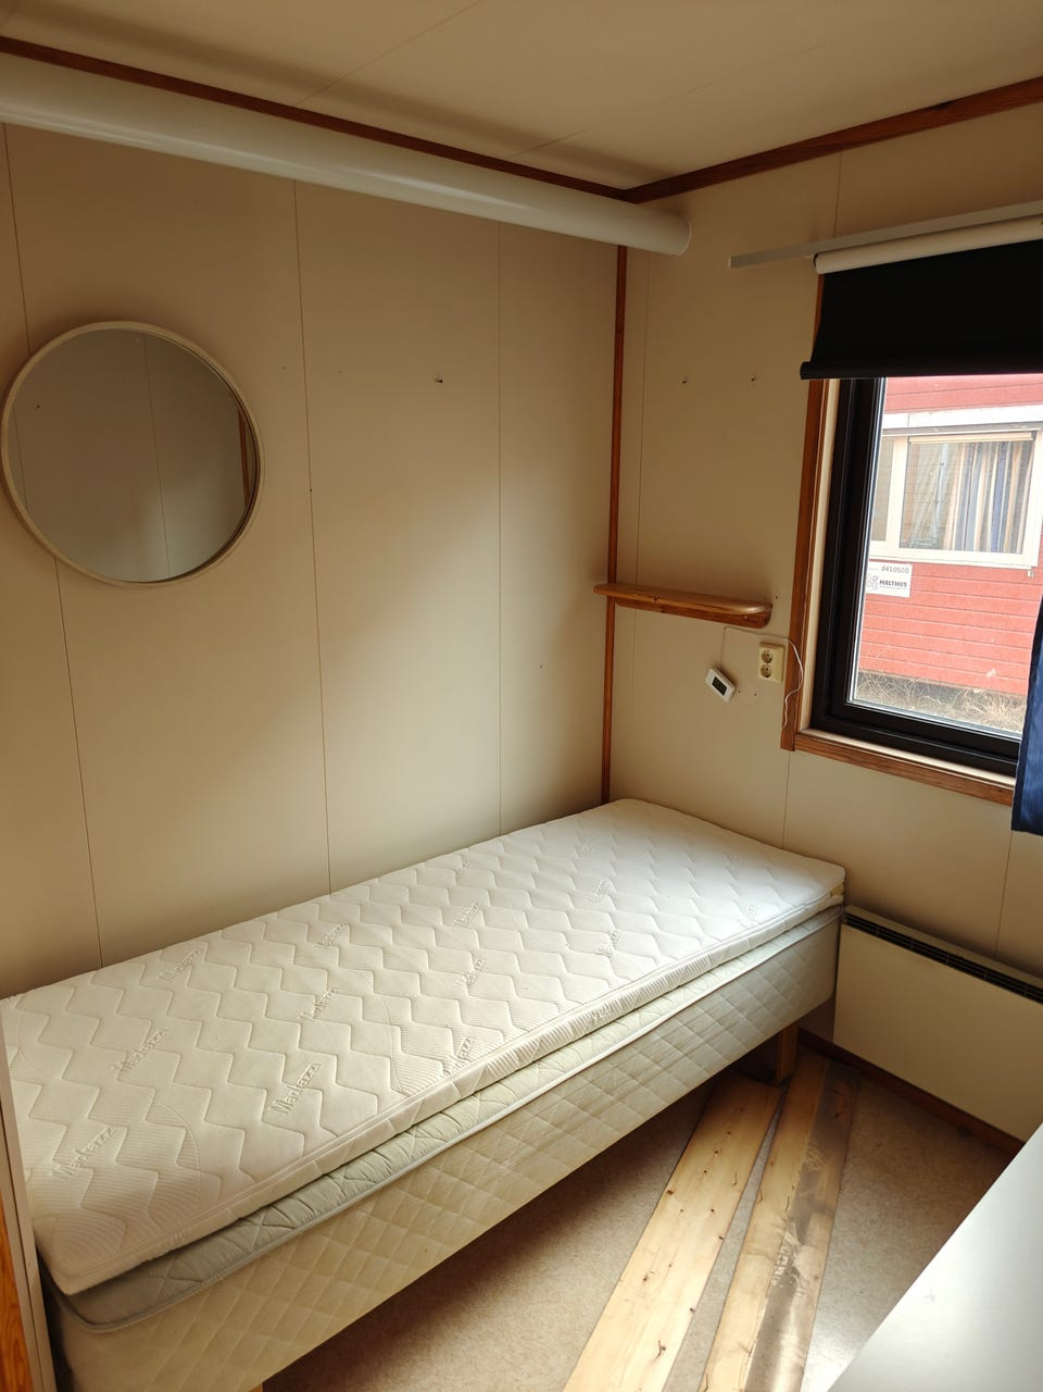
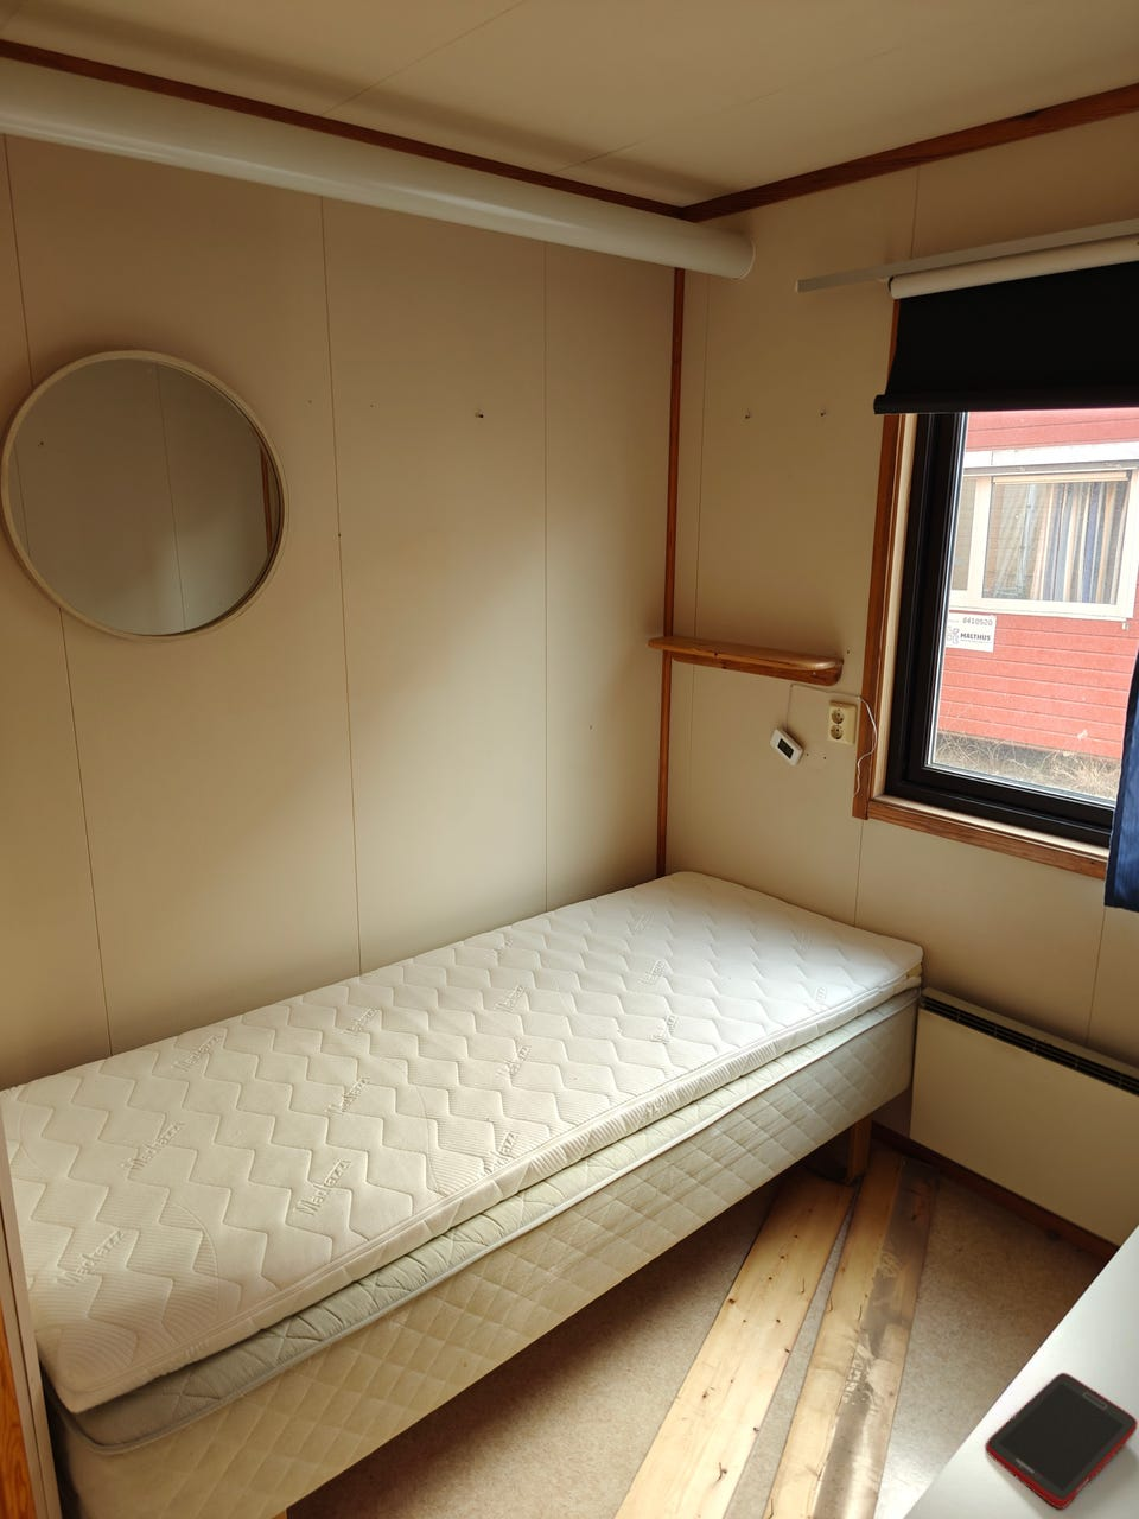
+ cell phone [985,1372,1139,1509]
